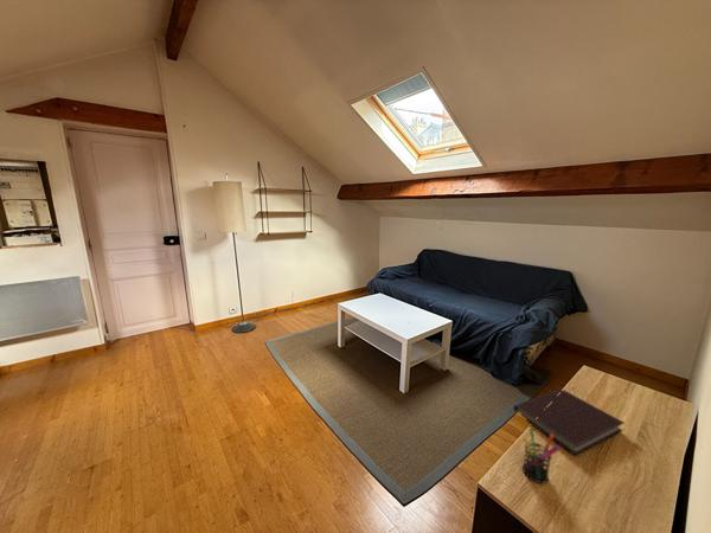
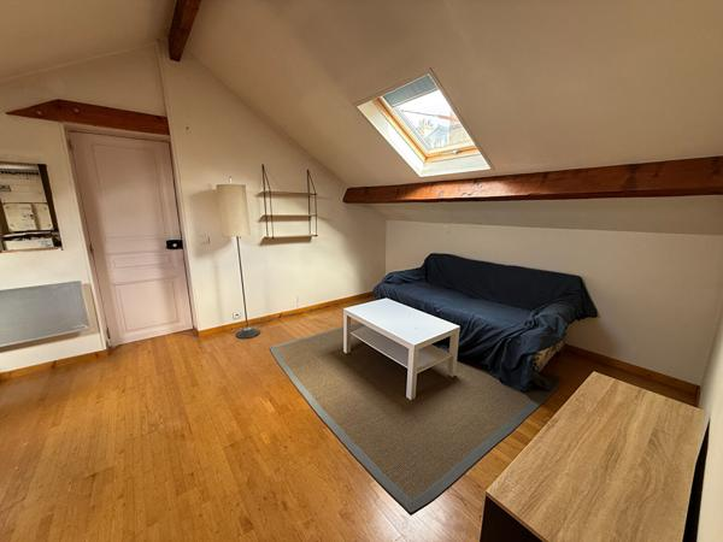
- notebook [513,387,626,457]
- pen holder [521,428,562,484]
